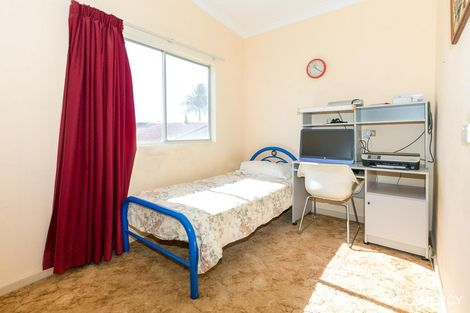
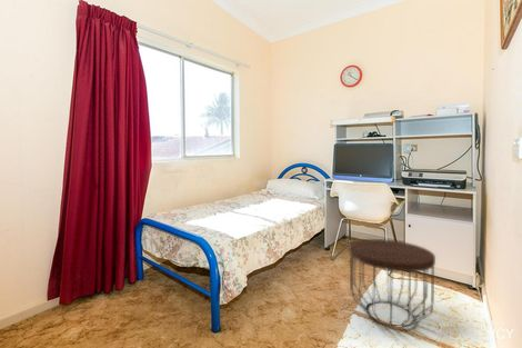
+ side table [349,238,436,328]
